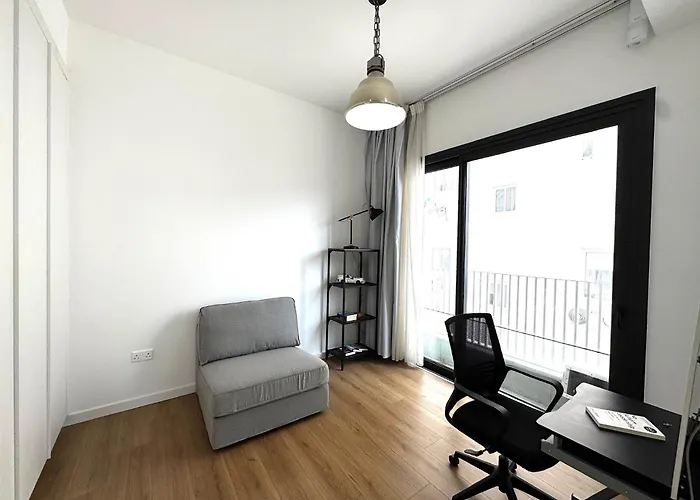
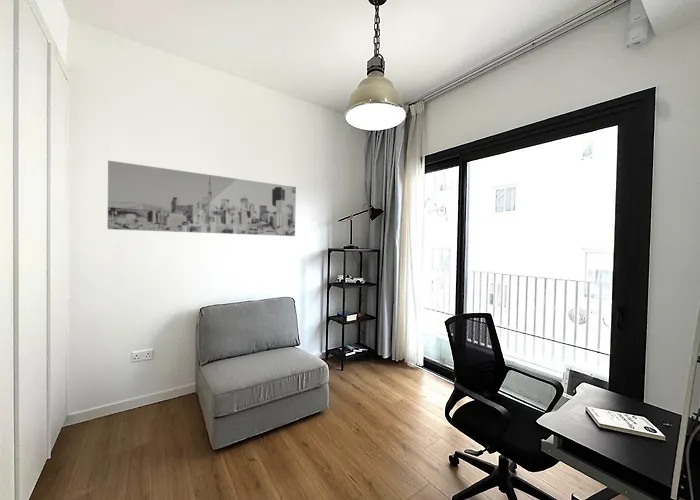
+ wall art [107,159,297,237]
